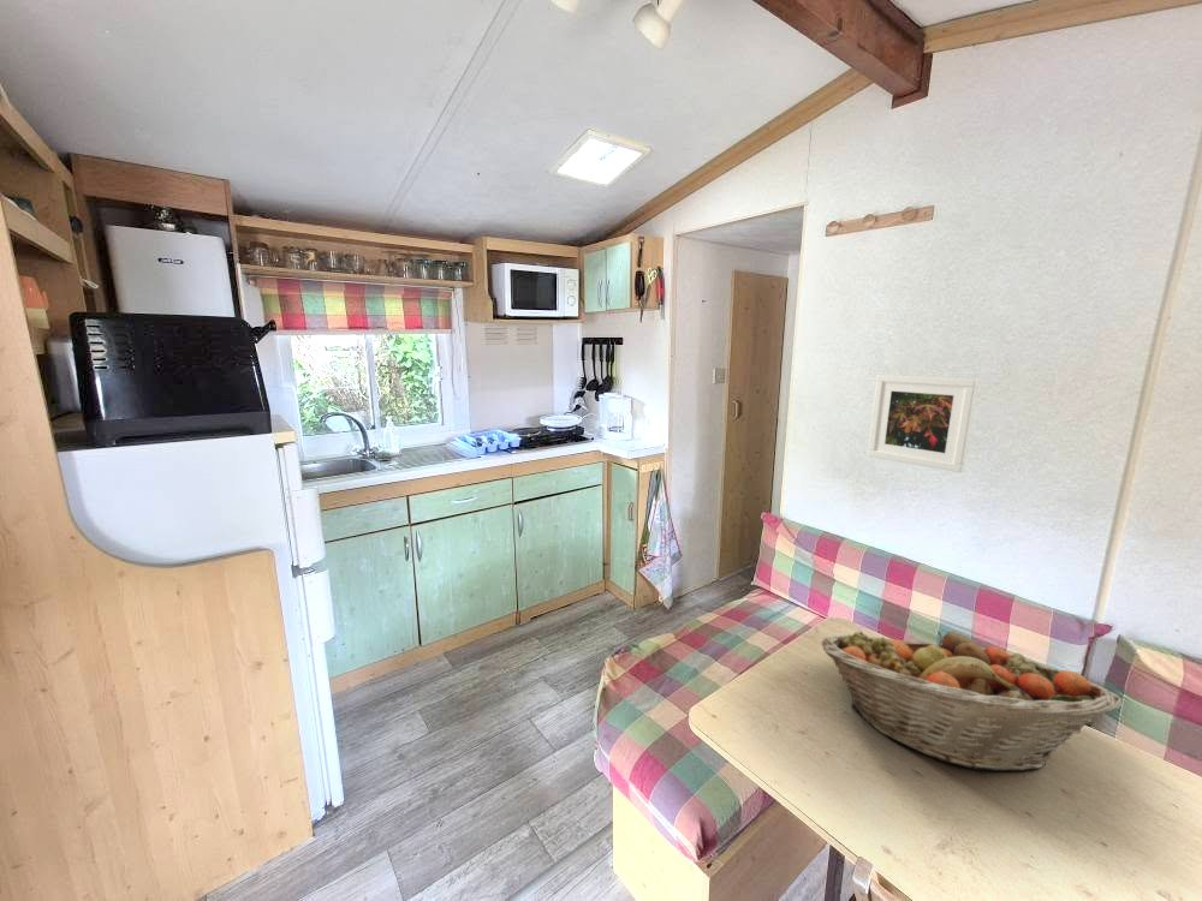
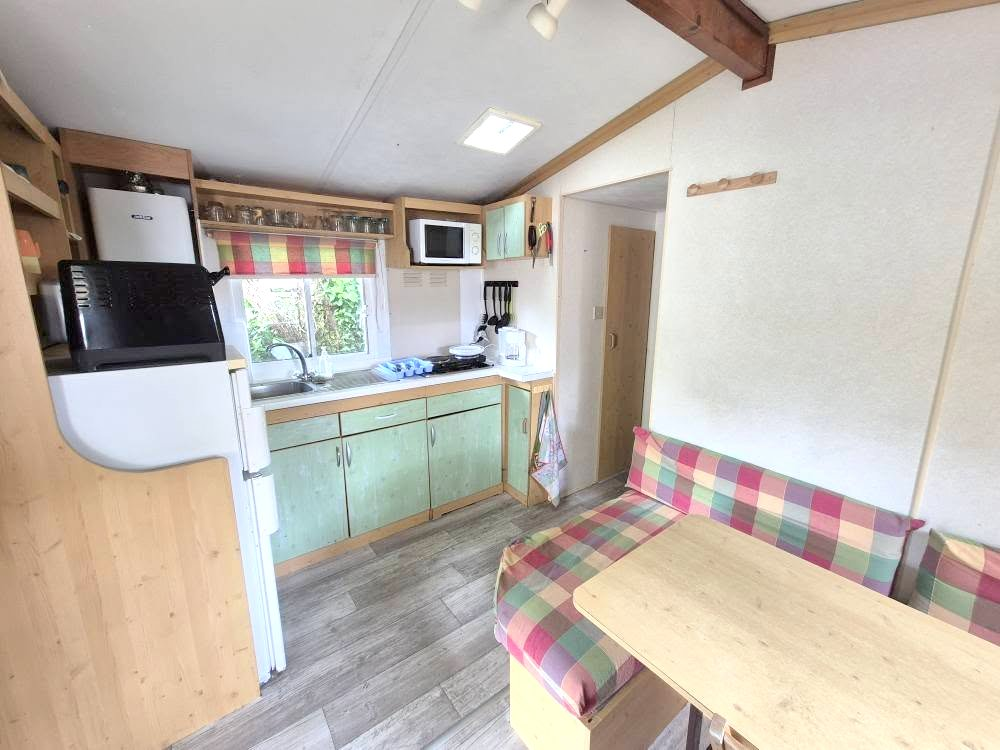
- fruit basket [821,631,1123,772]
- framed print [867,374,980,473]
